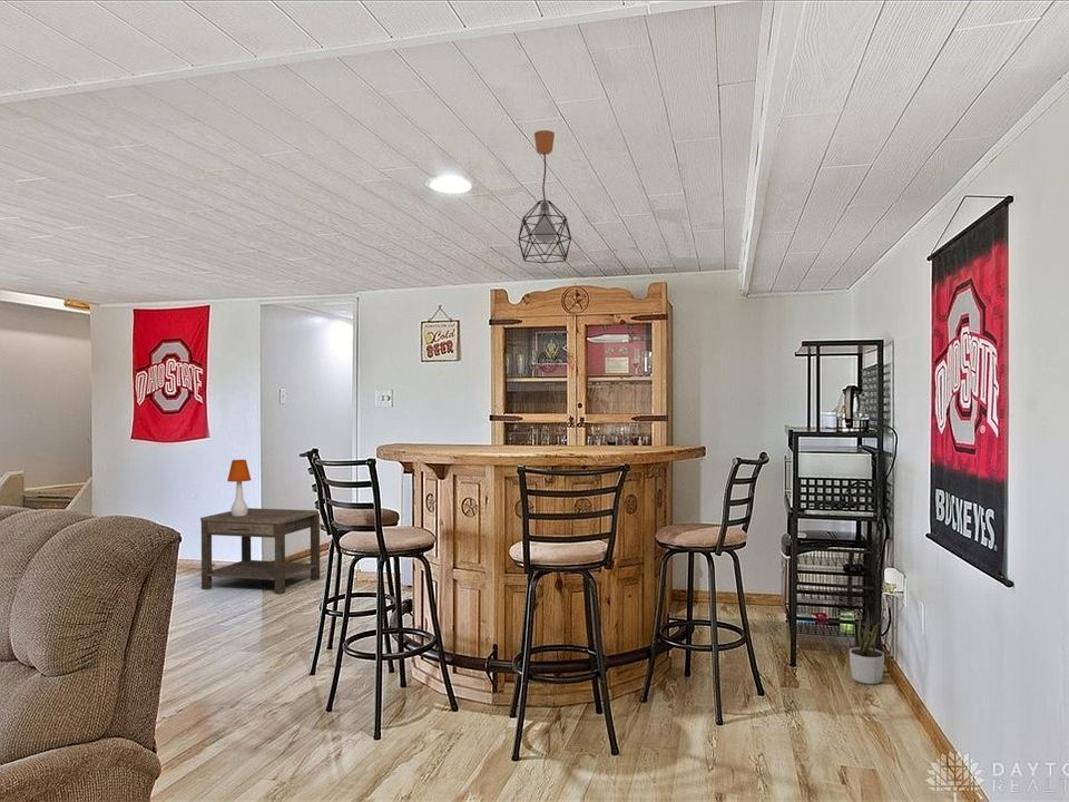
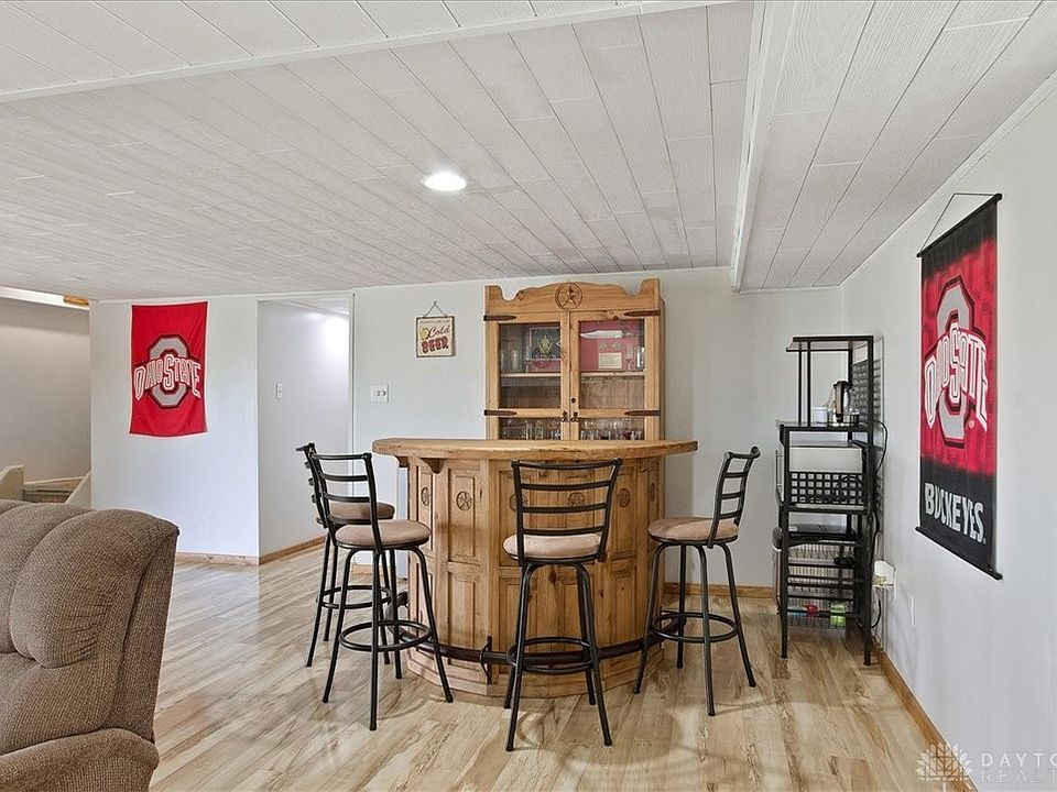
- potted plant [849,608,885,685]
- side table [199,507,321,596]
- pendant light [518,129,572,264]
- table lamp [226,459,252,516]
